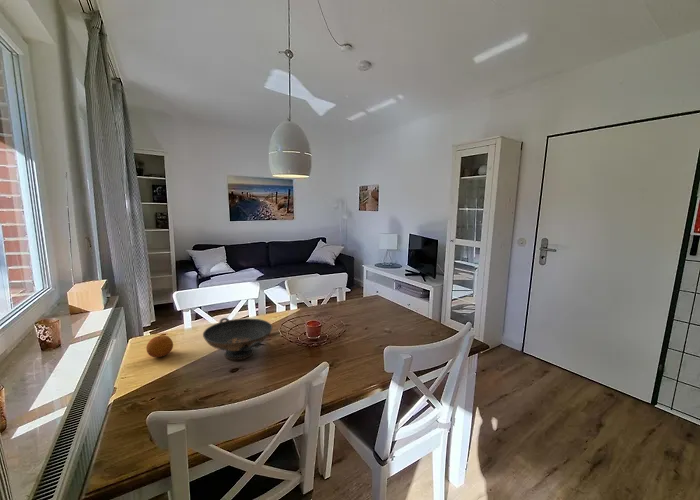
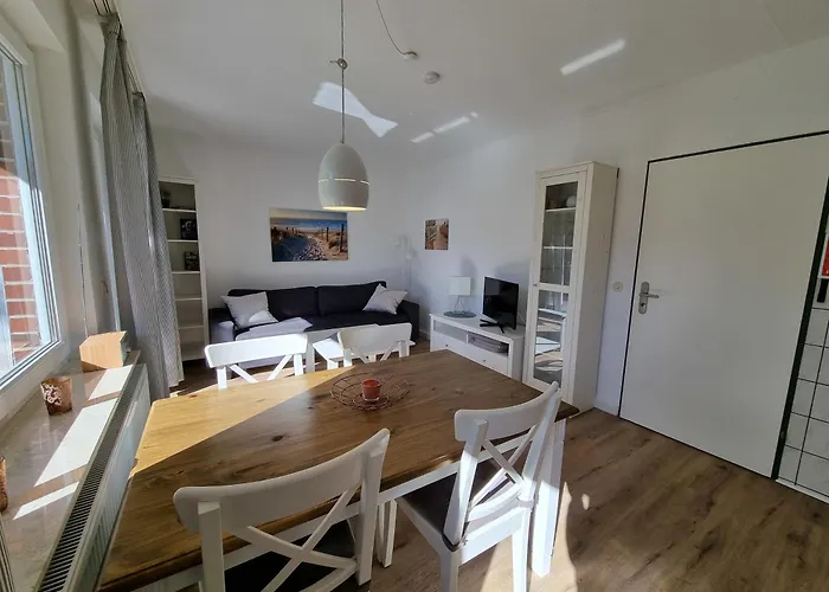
- fruit [145,334,174,358]
- decorative bowl [202,317,273,361]
